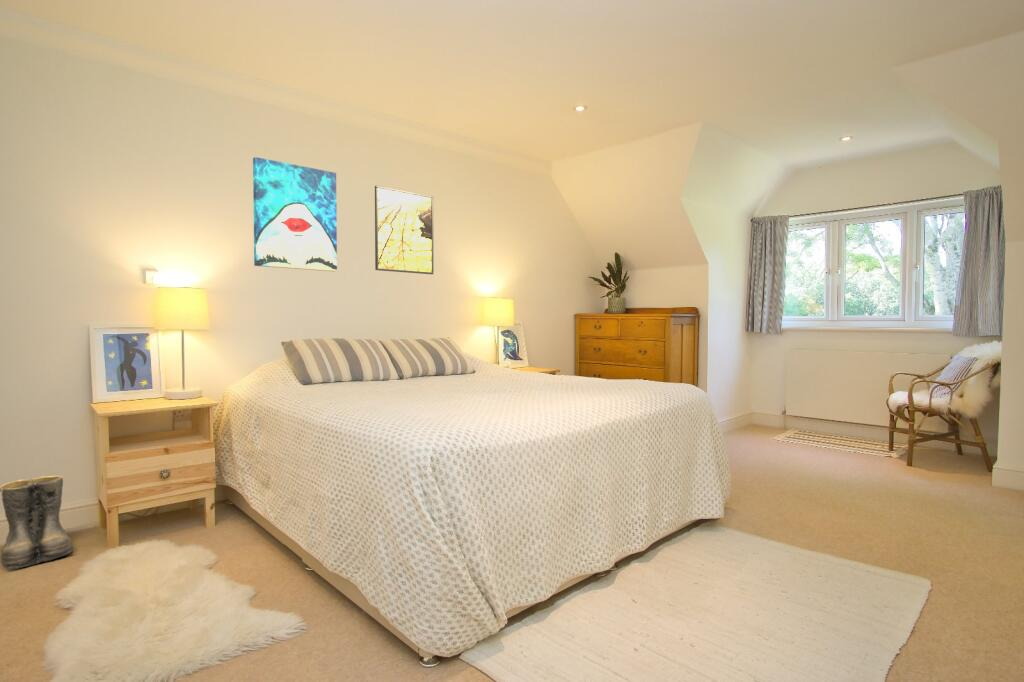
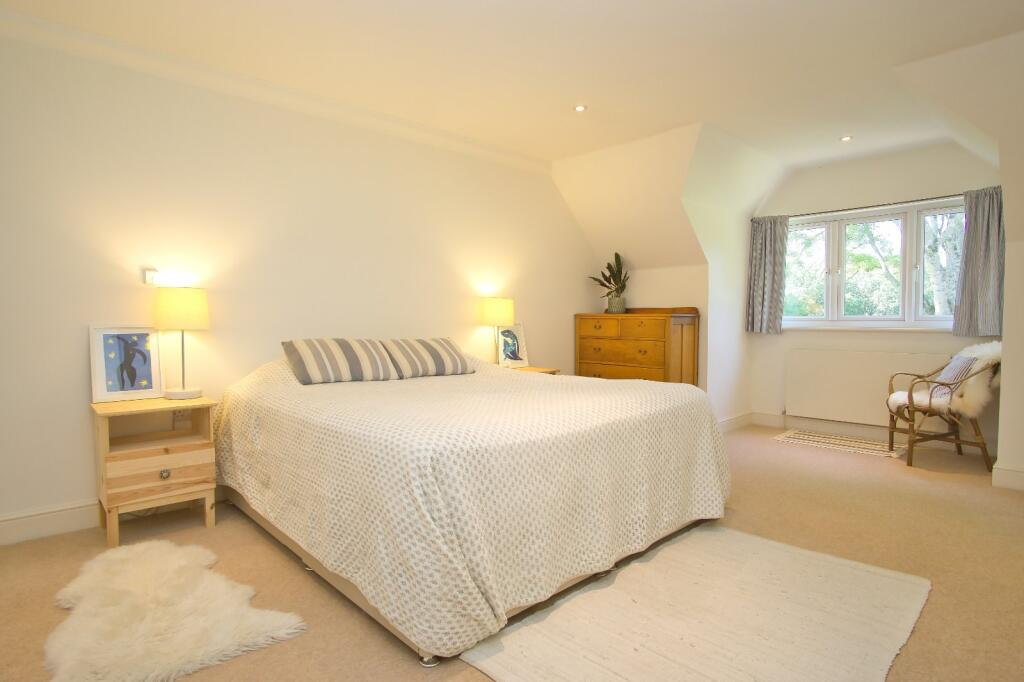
- boots [0,475,75,571]
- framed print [374,185,435,275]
- wall art [252,156,338,272]
